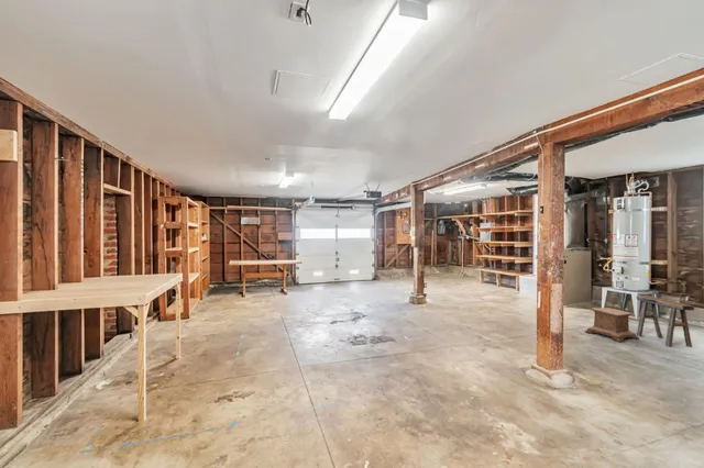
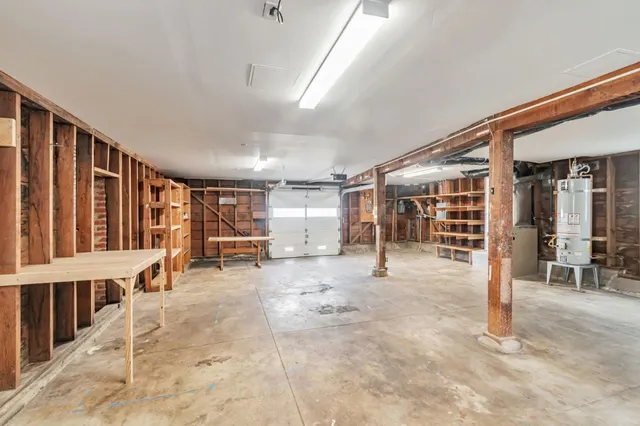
- stool [584,307,640,343]
- stool [635,294,695,348]
